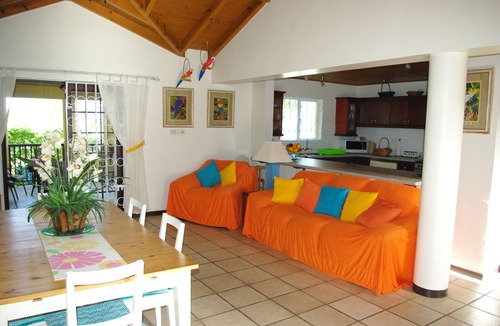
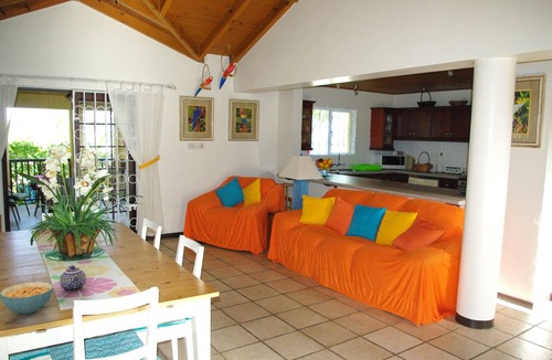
+ cereal bowl [0,280,54,315]
+ teapot [59,265,87,293]
